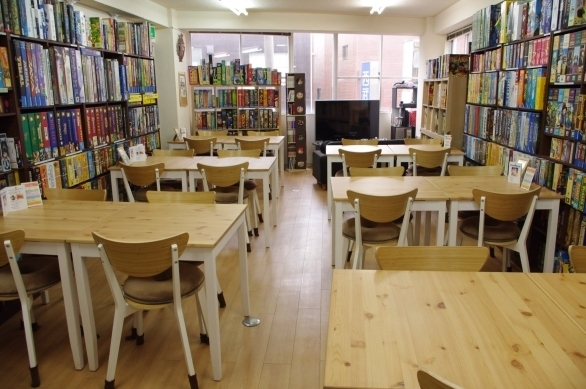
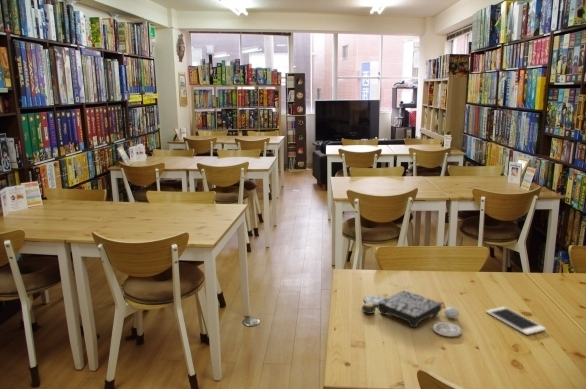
+ board game [361,289,463,337]
+ cell phone [485,306,547,336]
